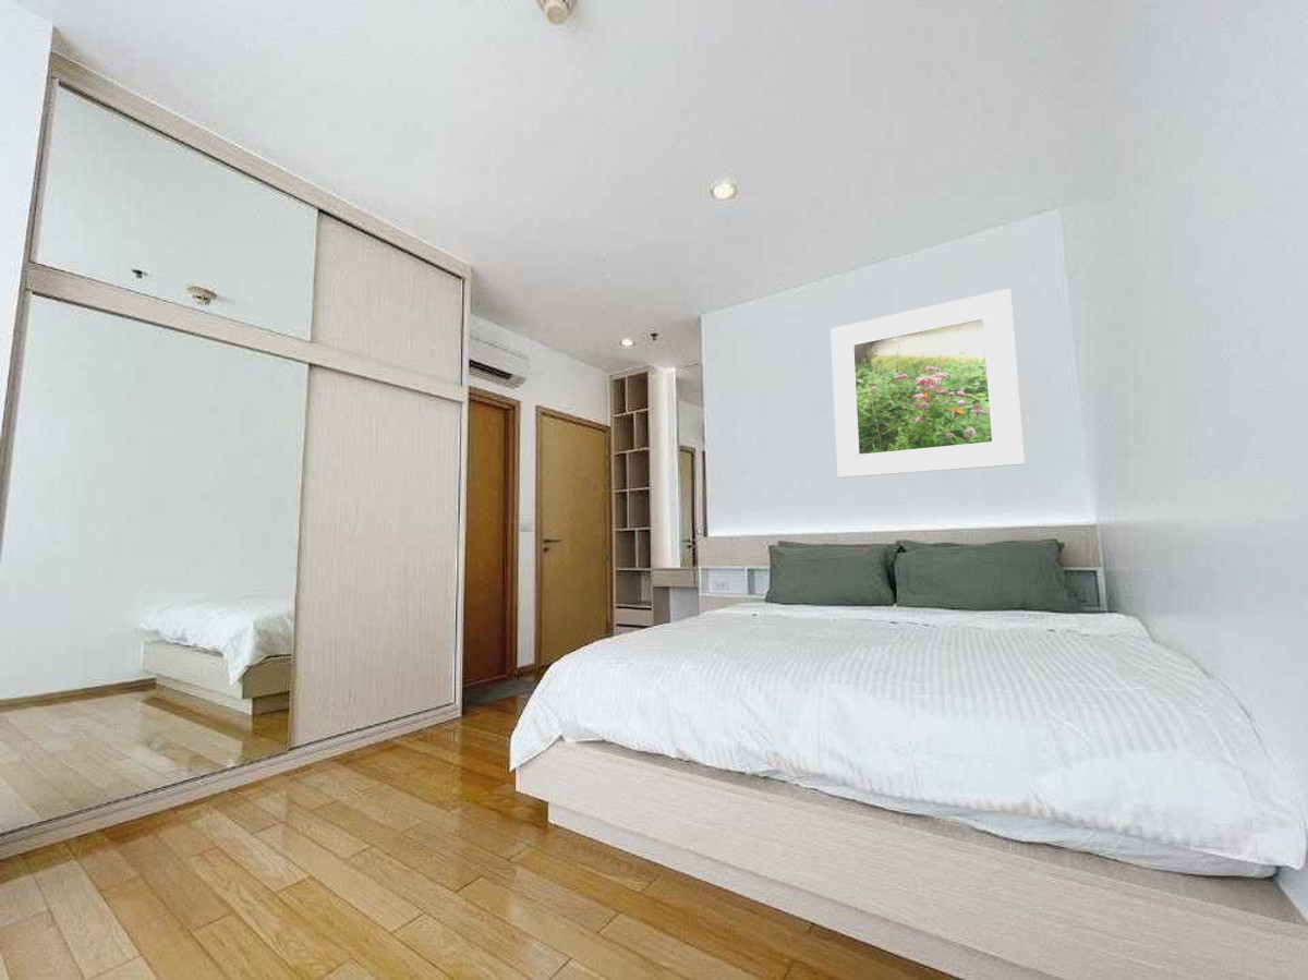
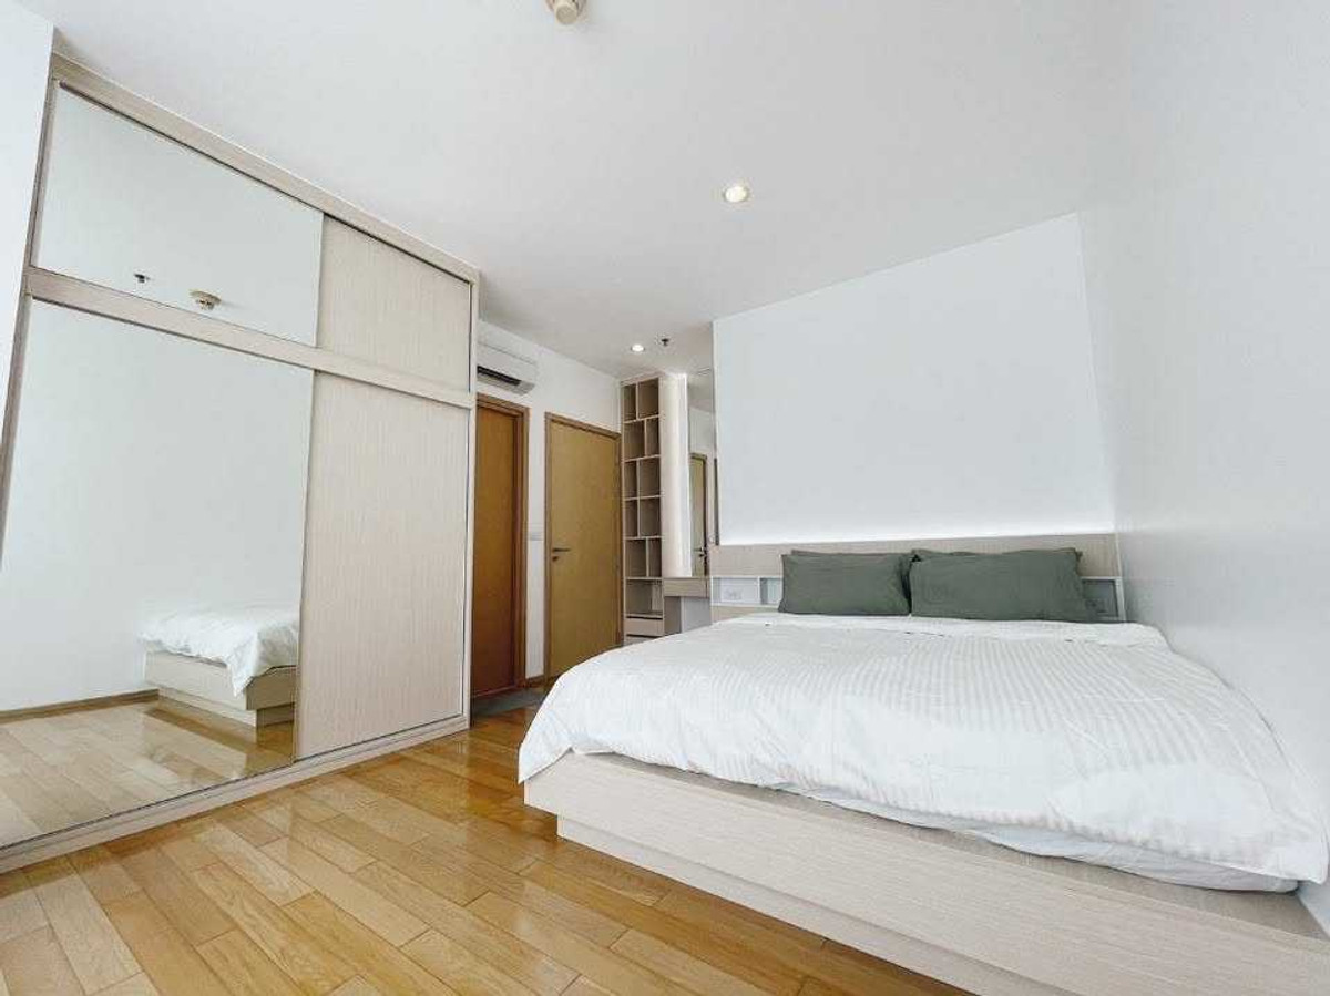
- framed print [829,288,1026,479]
